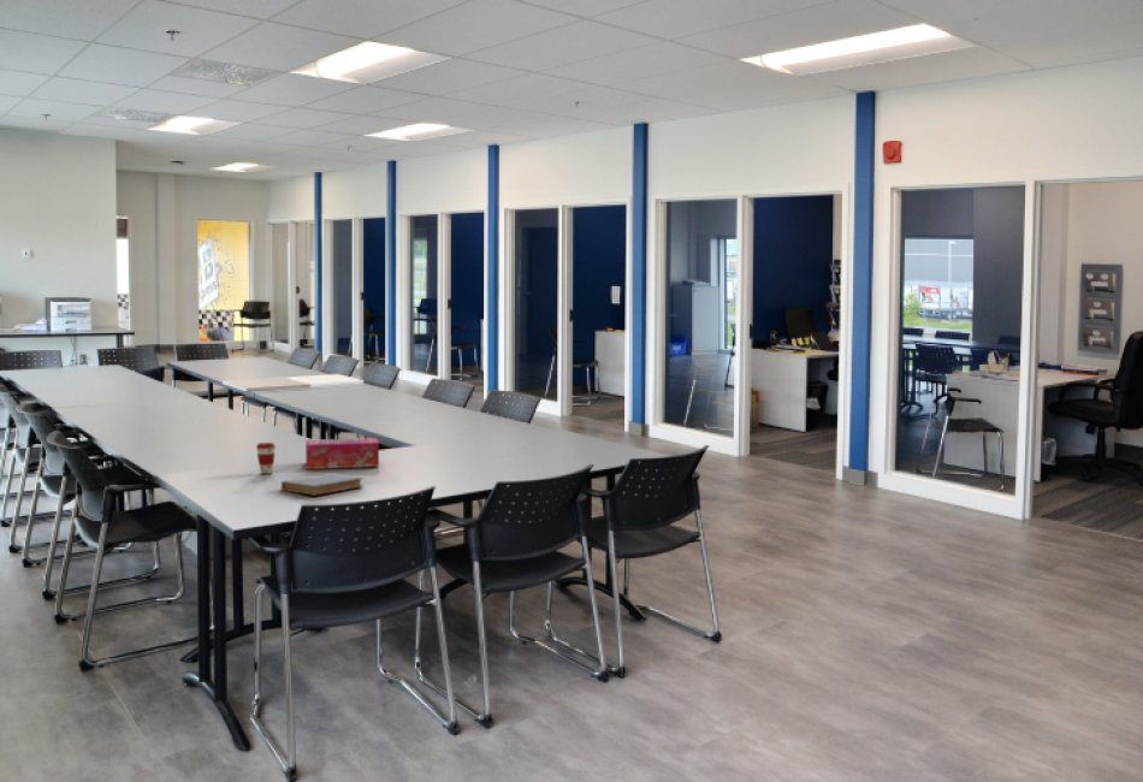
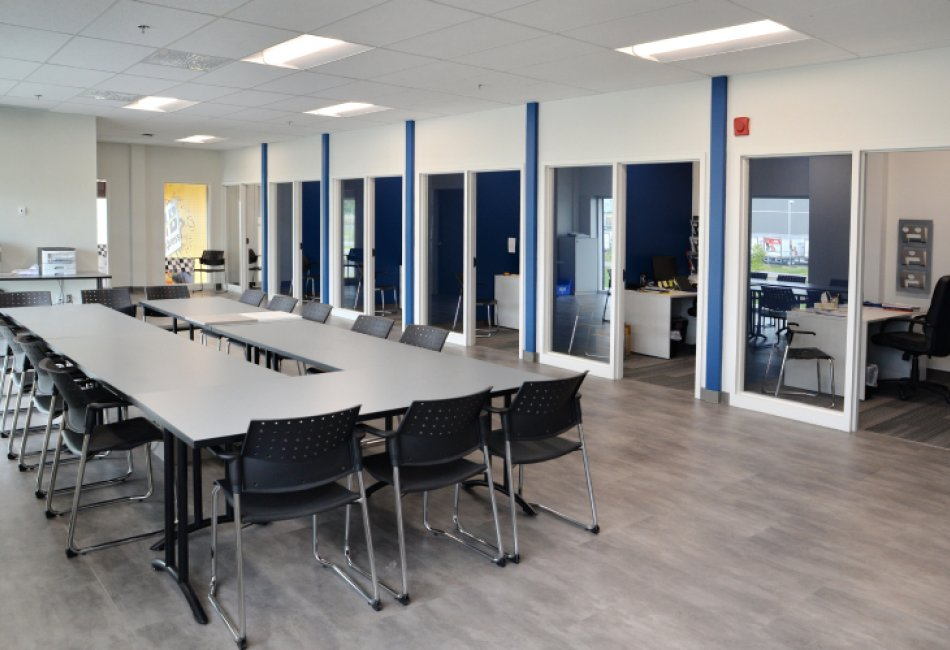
- tissue box [304,437,380,470]
- coffee cup [255,442,277,475]
- book [280,472,365,497]
